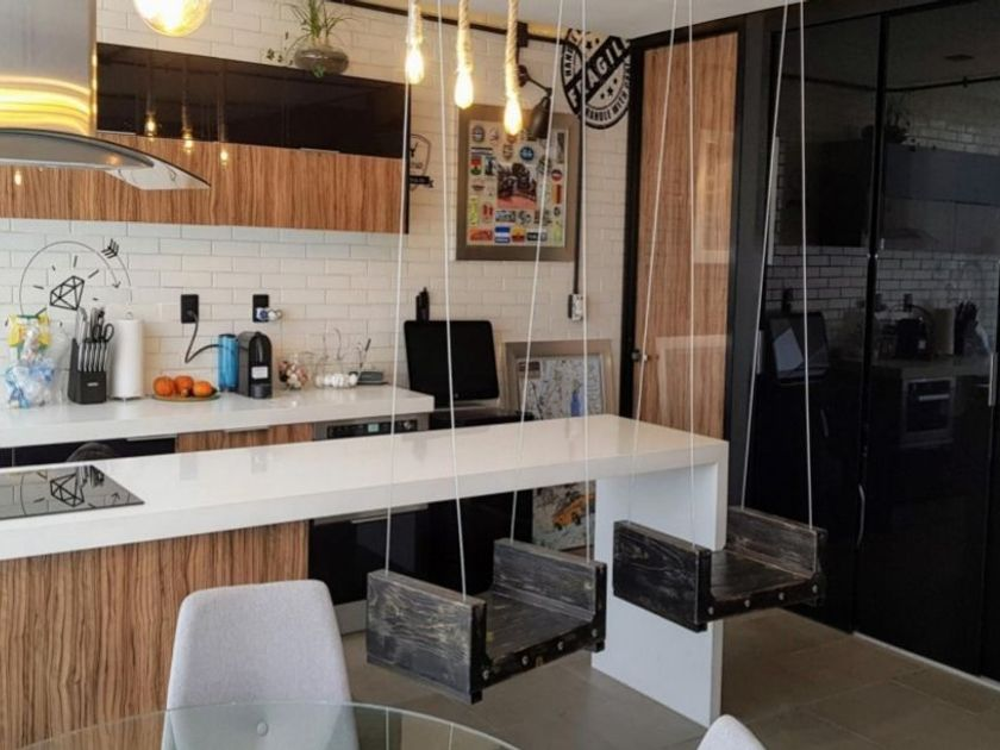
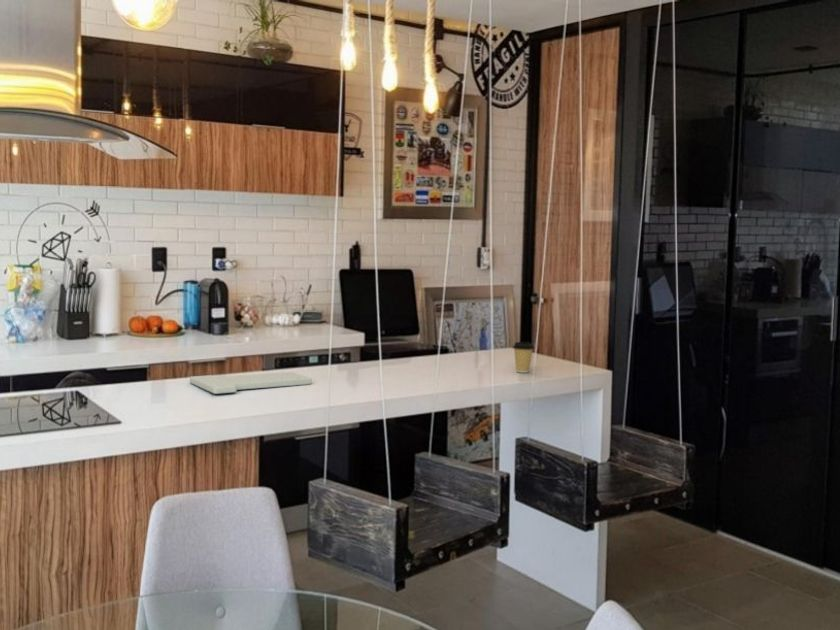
+ coffee cup [512,341,535,374]
+ cutting board [189,371,313,395]
